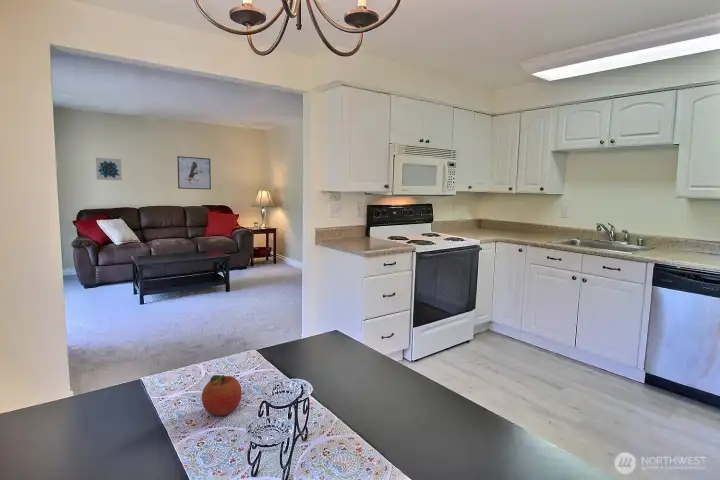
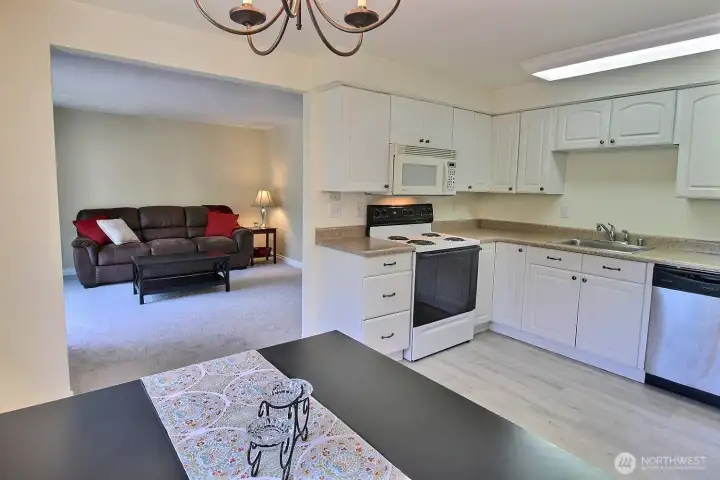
- fruit [201,374,242,417]
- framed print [176,155,212,190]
- wall art [95,157,123,181]
